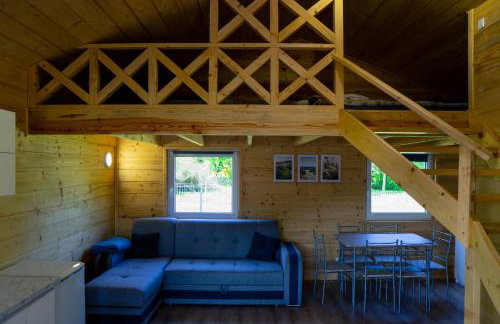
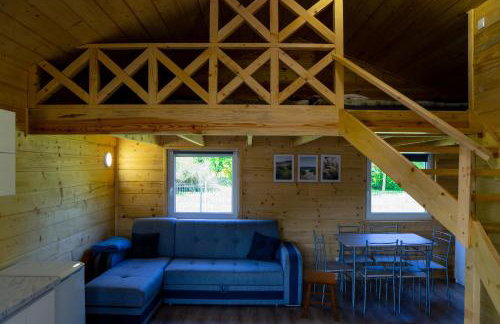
+ stool [300,270,342,323]
